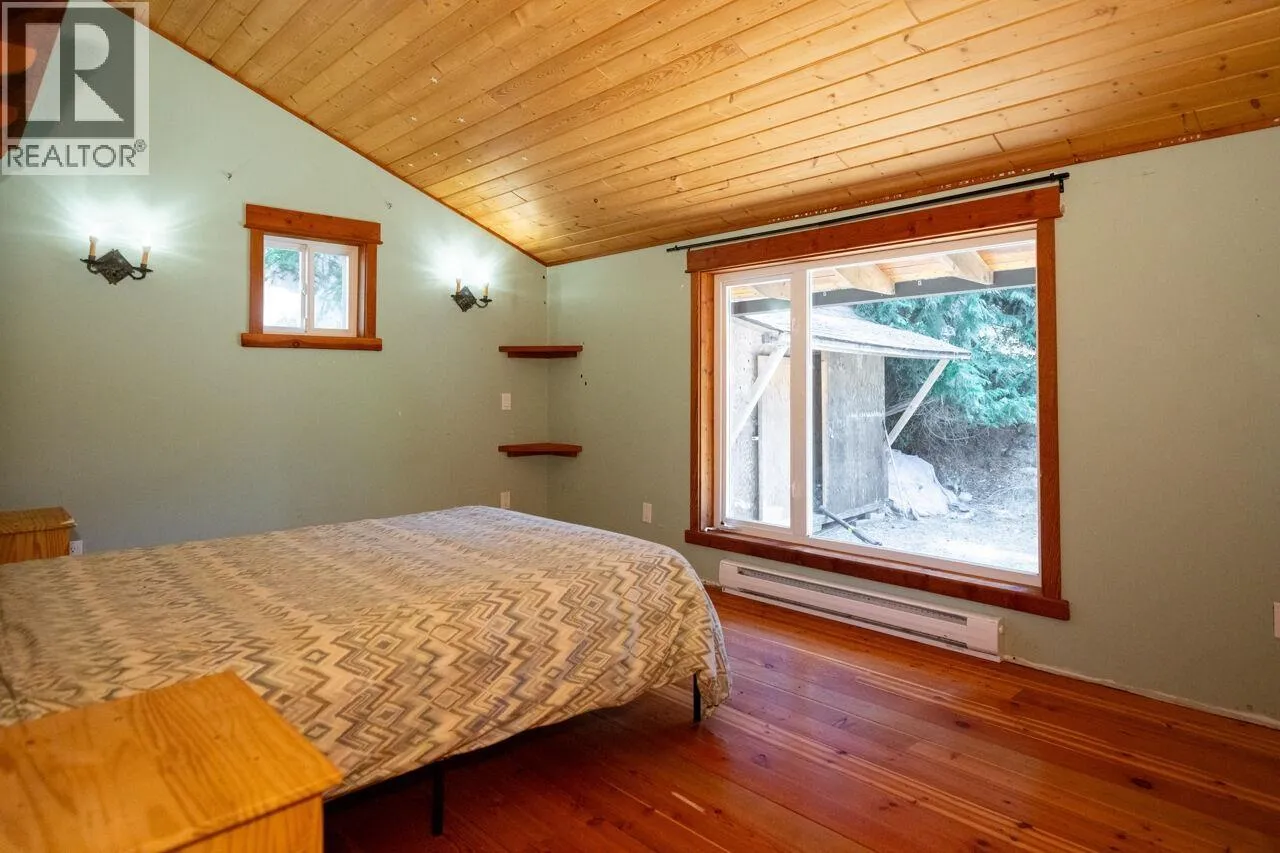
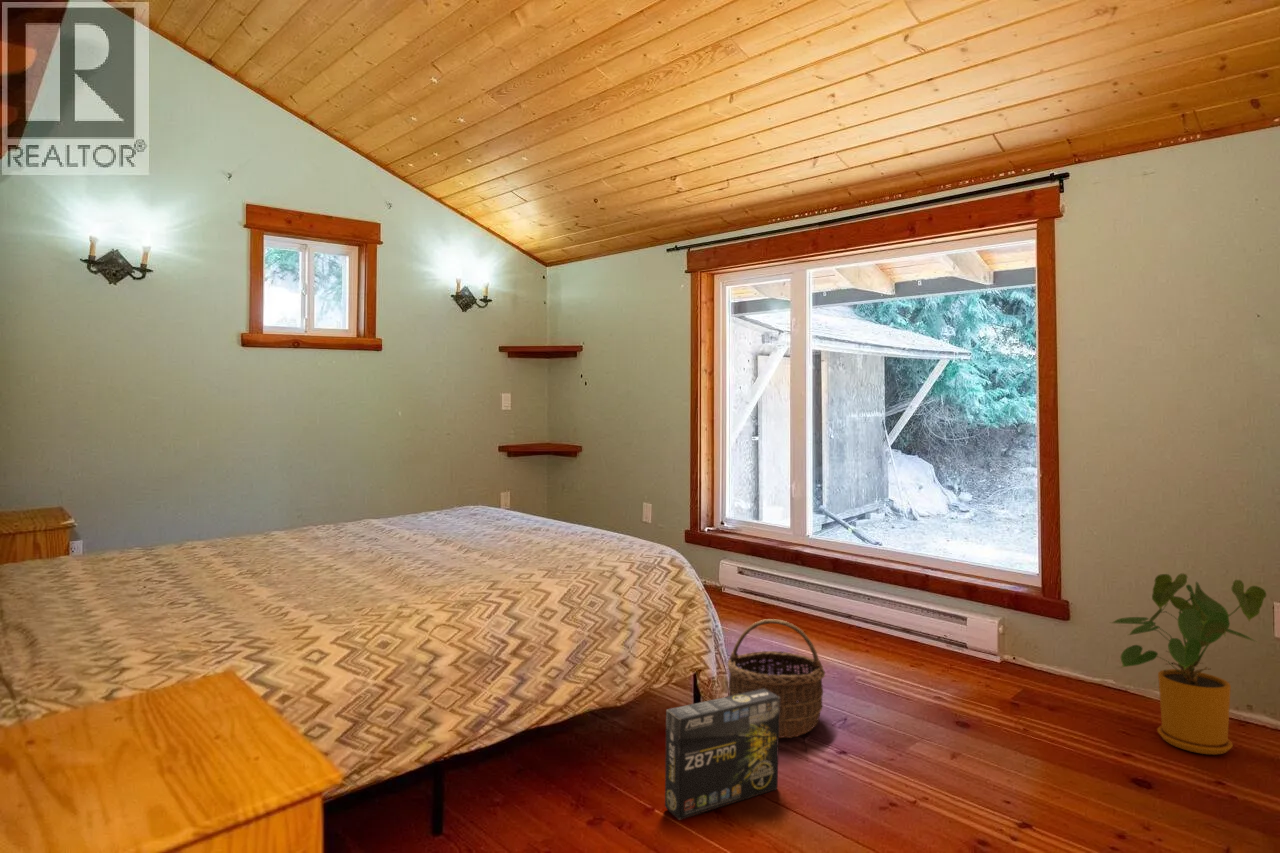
+ wicker basket [726,618,826,739]
+ box [664,689,780,821]
+ house plant [1110,572,1268,756]
